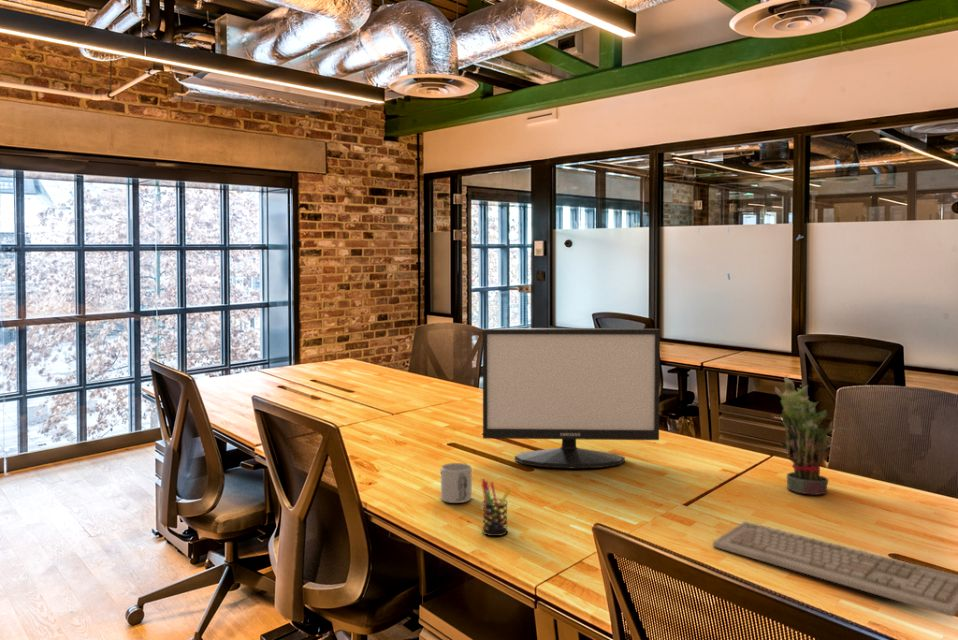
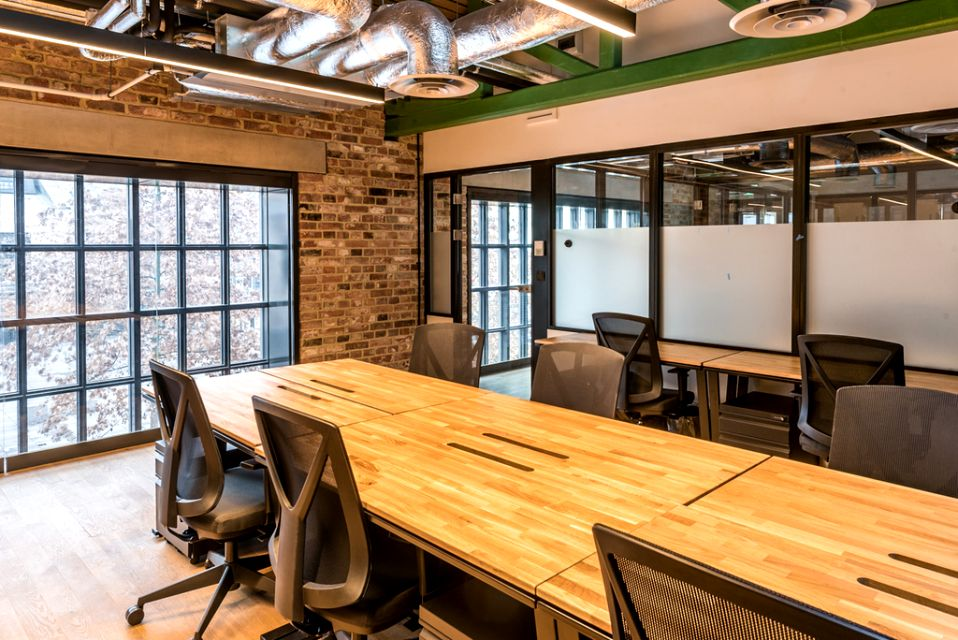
- mug [440,462,473,504]
- potted plant [774,375,850,496]
- pen holder [481,478,512,537]
- keyboard [712,520,958,618]
- monitor [482,327,661,469]
